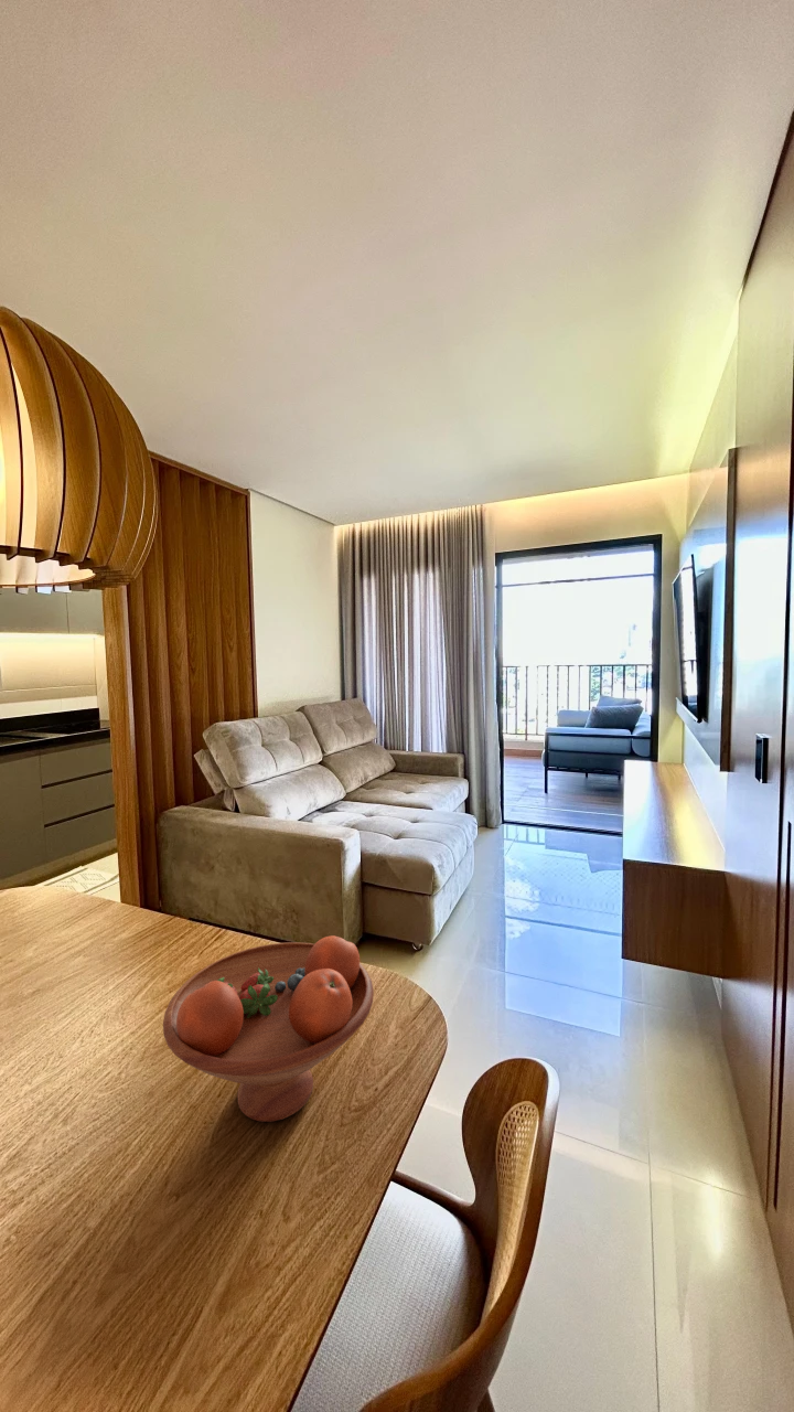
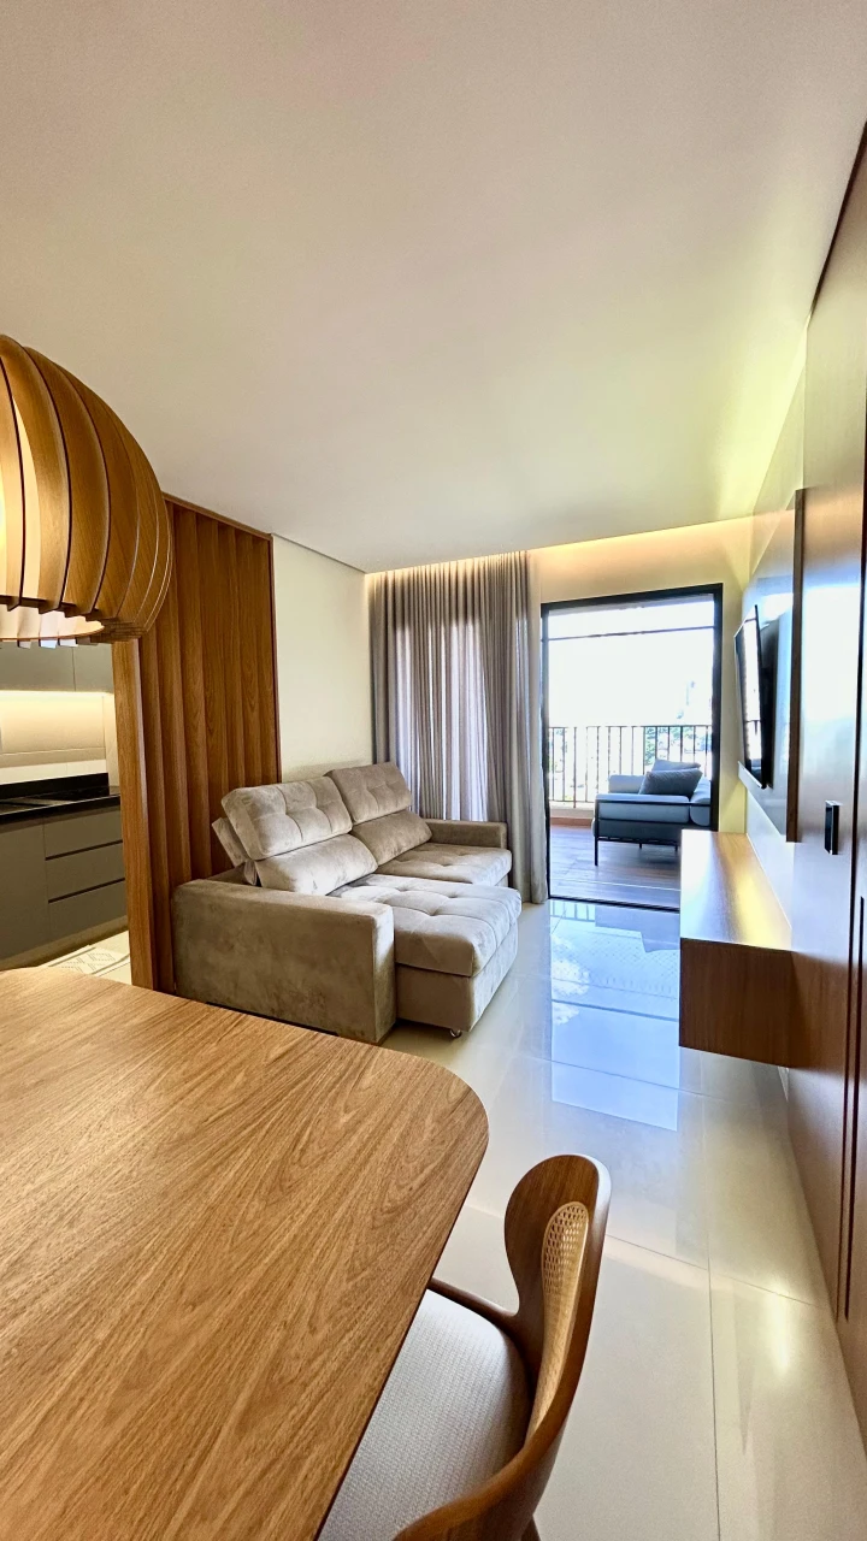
- fruit bowl [162,934,375,1123]
